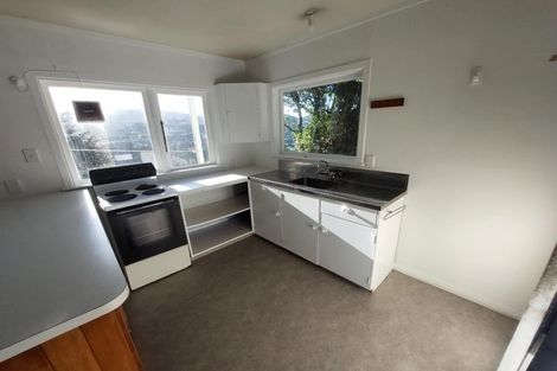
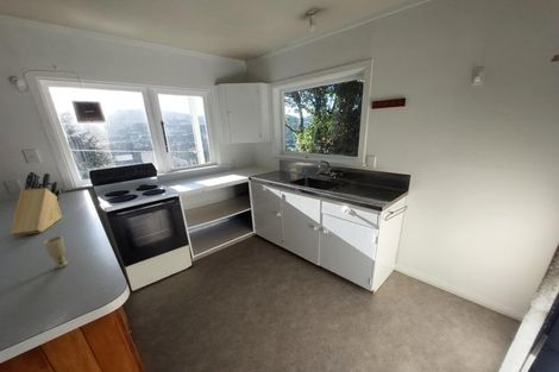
+ cup [42,235,69,270]
+ knife block [10,171,63,238]
